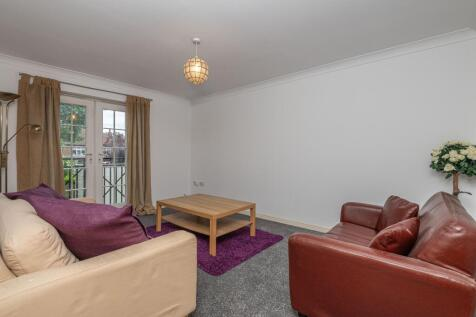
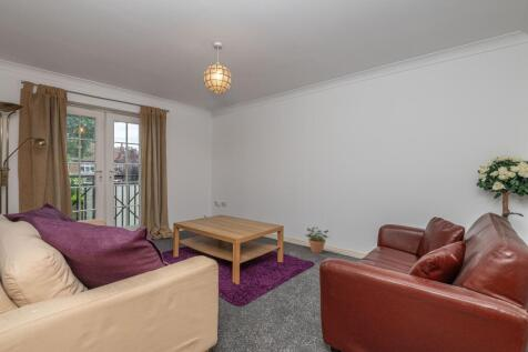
+ potted plant [304,225,331,254]
